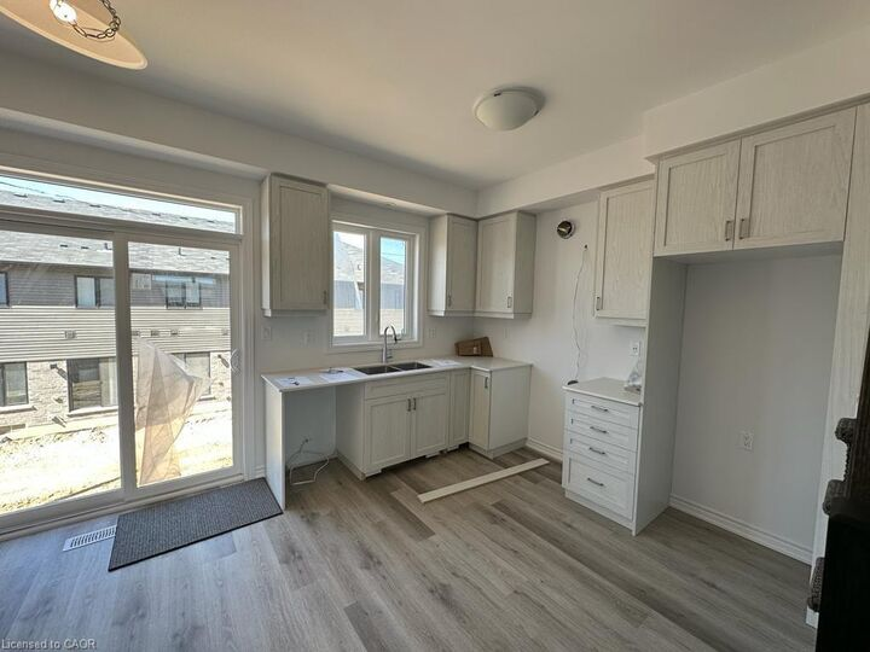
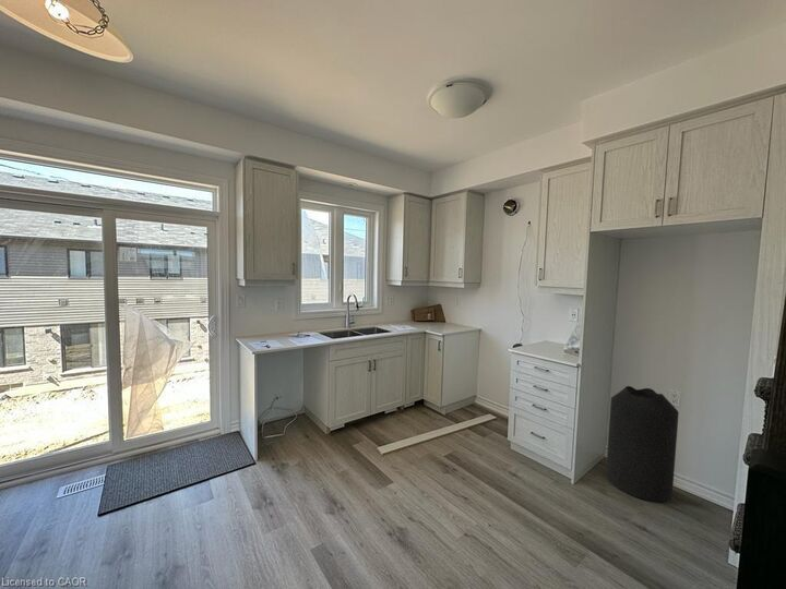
+ trash can [605,385,680,503]
